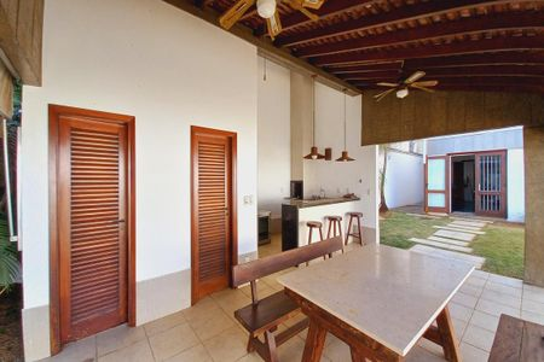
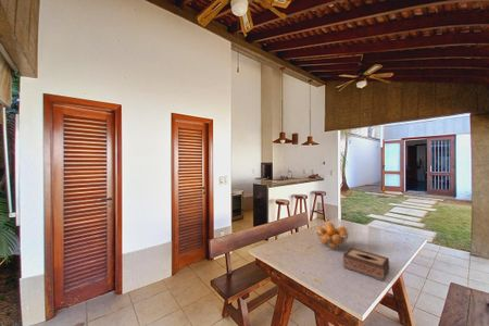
+ fruit basket [315,222,350,251]
+ tissue box [342,247,390,283]
